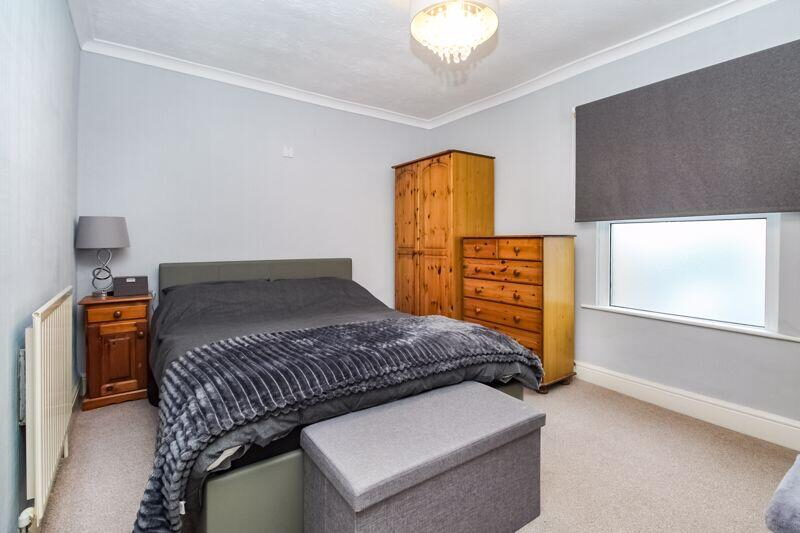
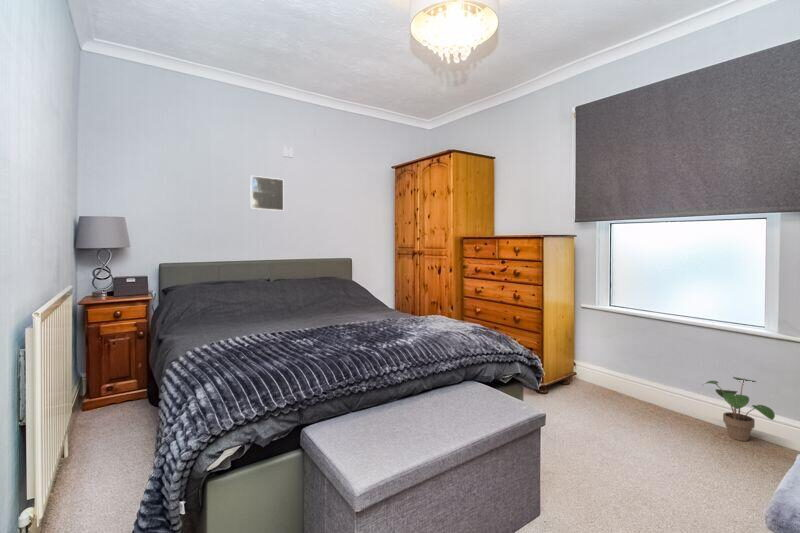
+ potted plant [701,376,776,442]
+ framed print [249,175,285,212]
